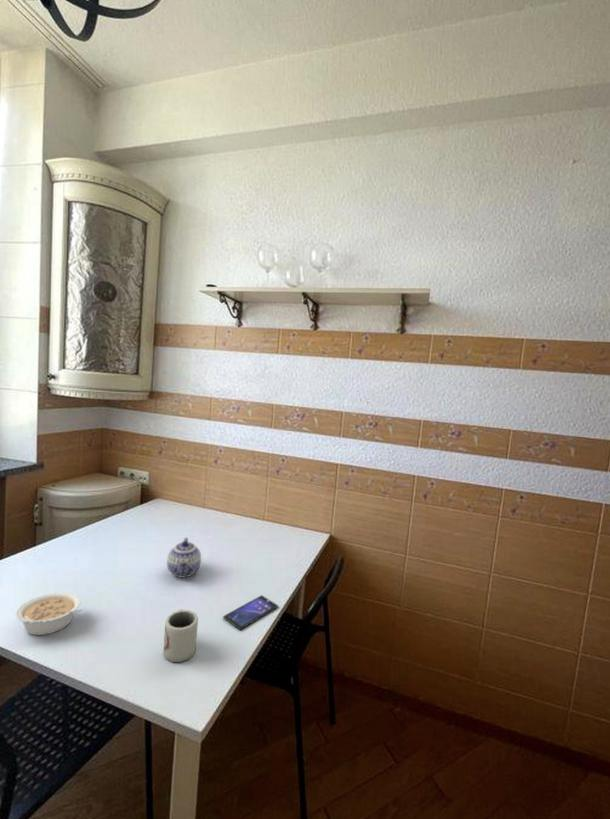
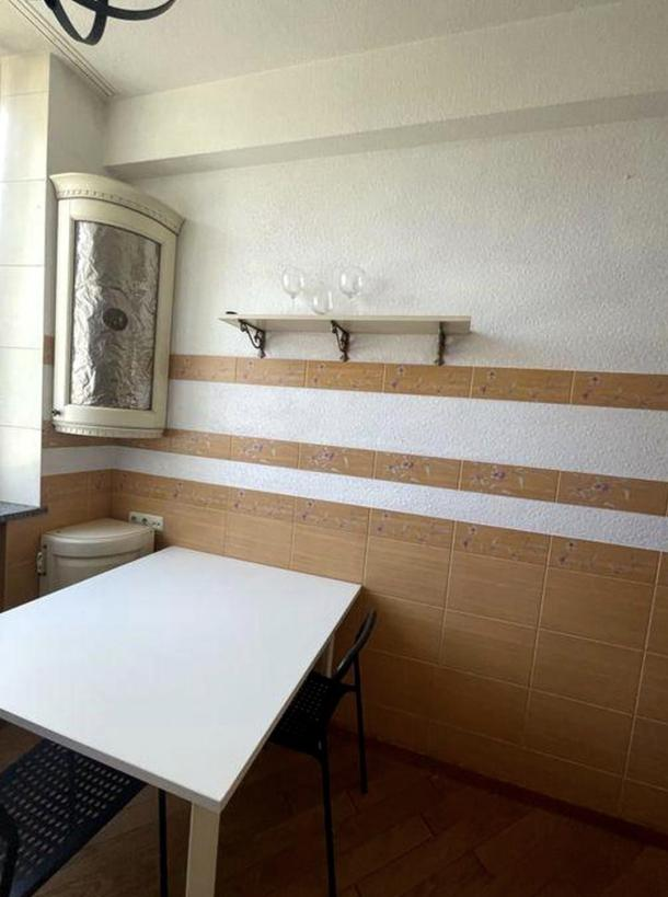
- legume [14,591,82,636]
- smartphone [222,594,279,631]
- teapot [166,537,202,579]
- cup [162,608,199,663]
